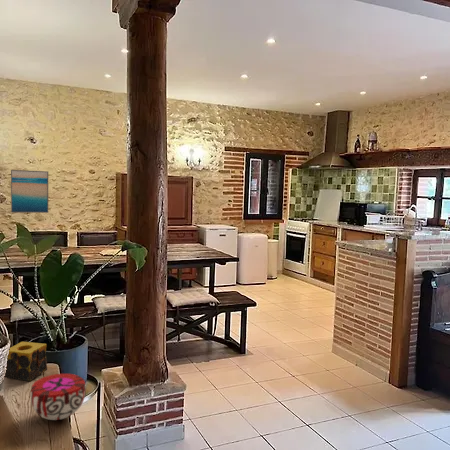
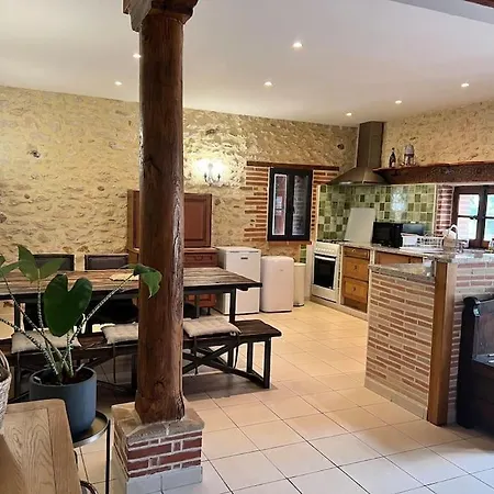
- decorative bowl [29,373,87,421]
- candle [4,341,48,382]
- wall art [10,169,49,214]
